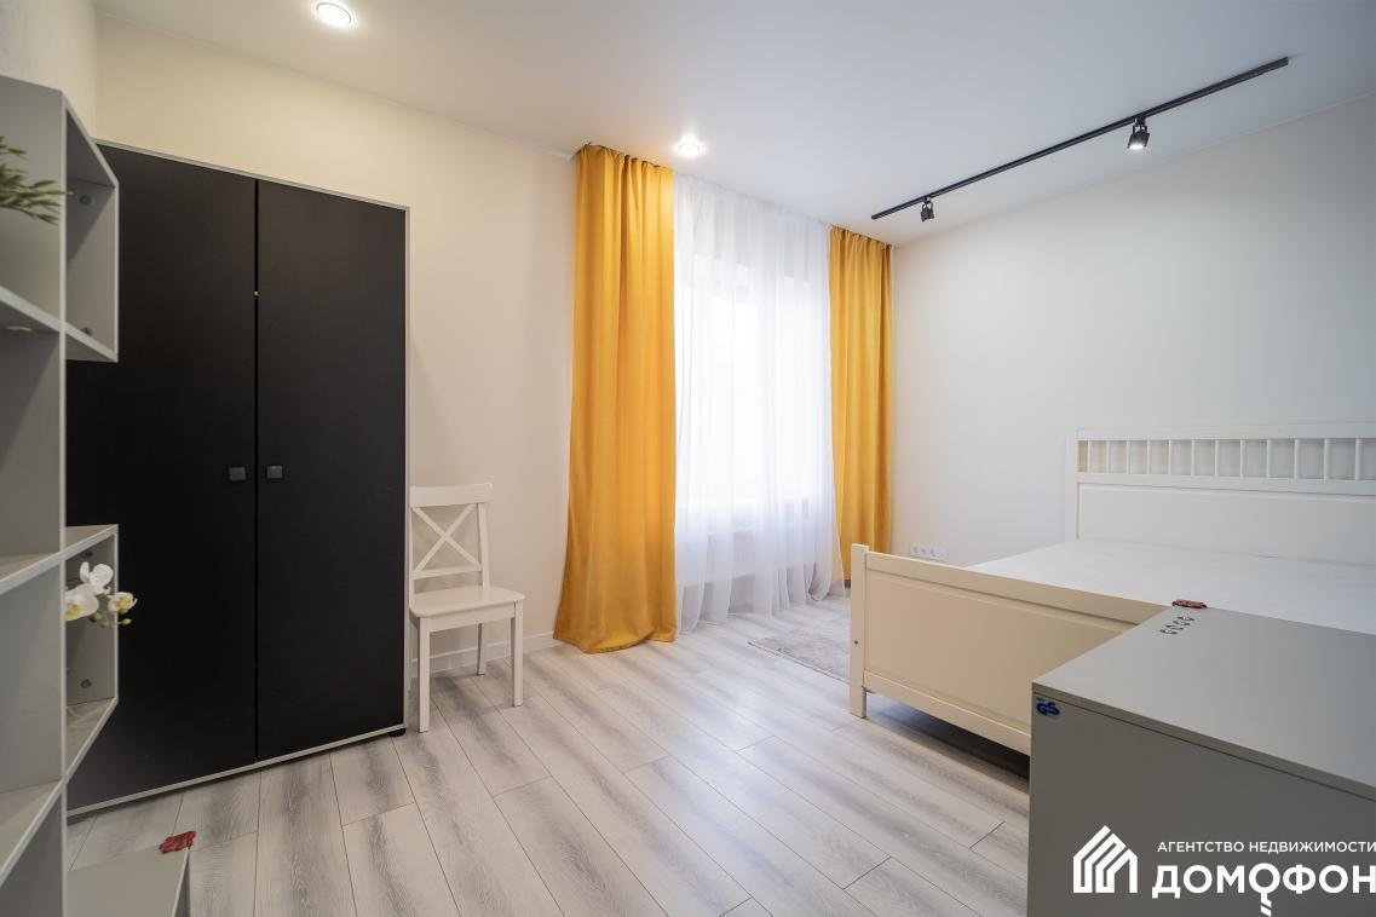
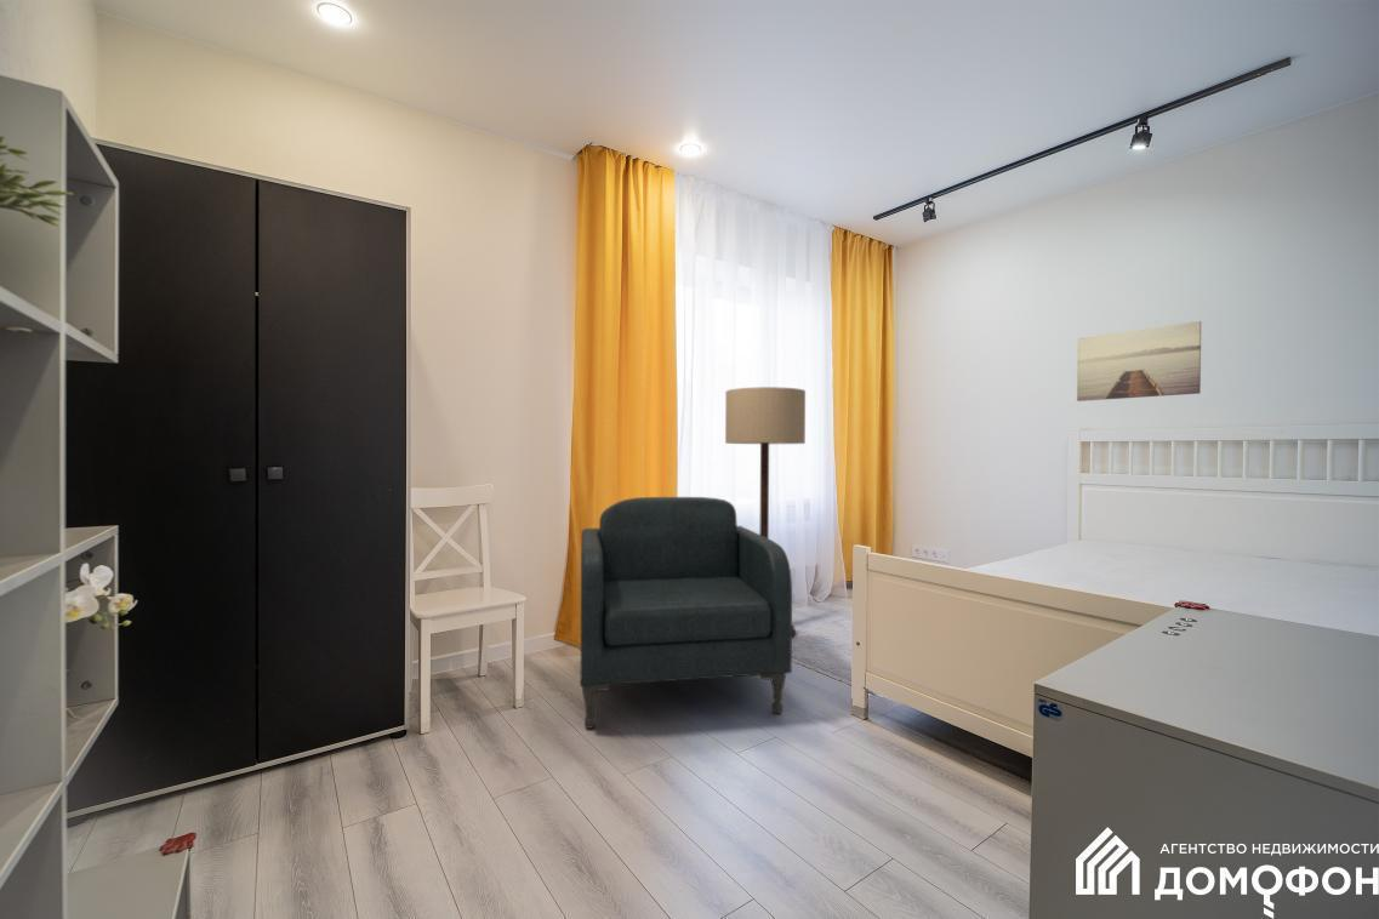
+ armchair [580,496,793,730]
+ wall art [1076,320,1202,403]
+ floor lamp [724,386,807,638]
